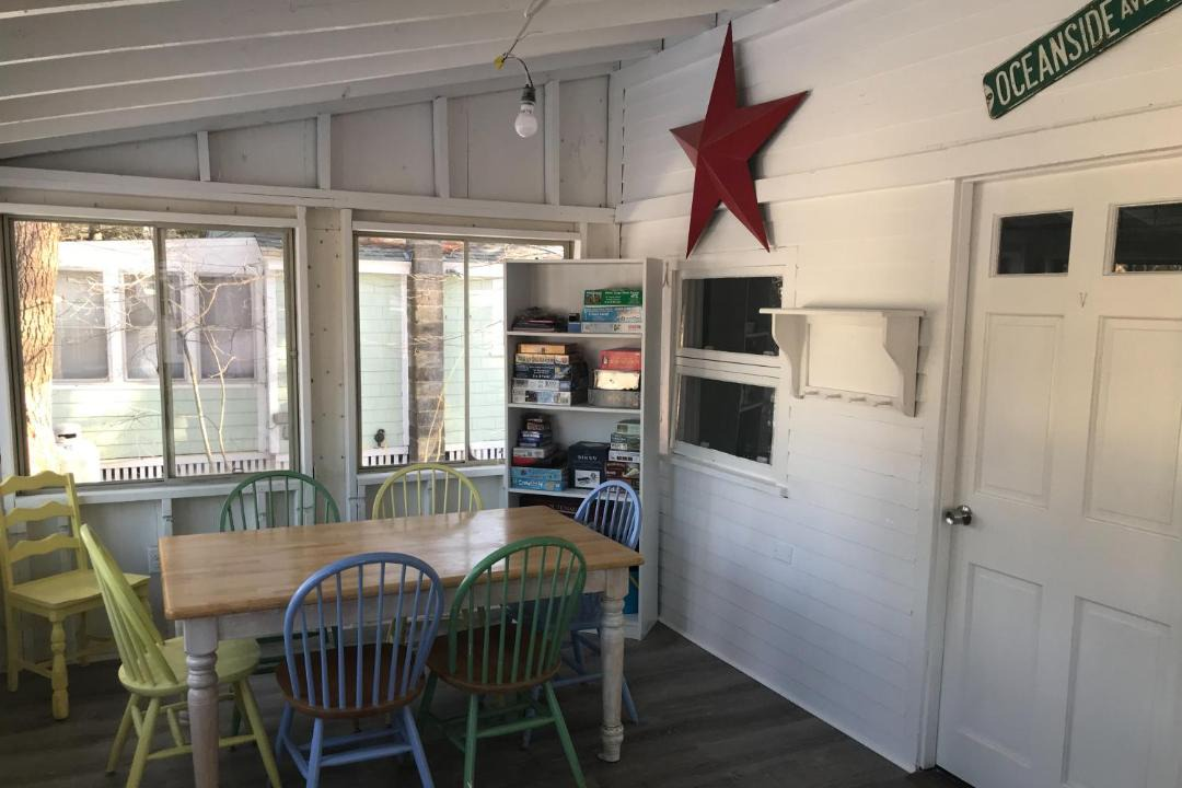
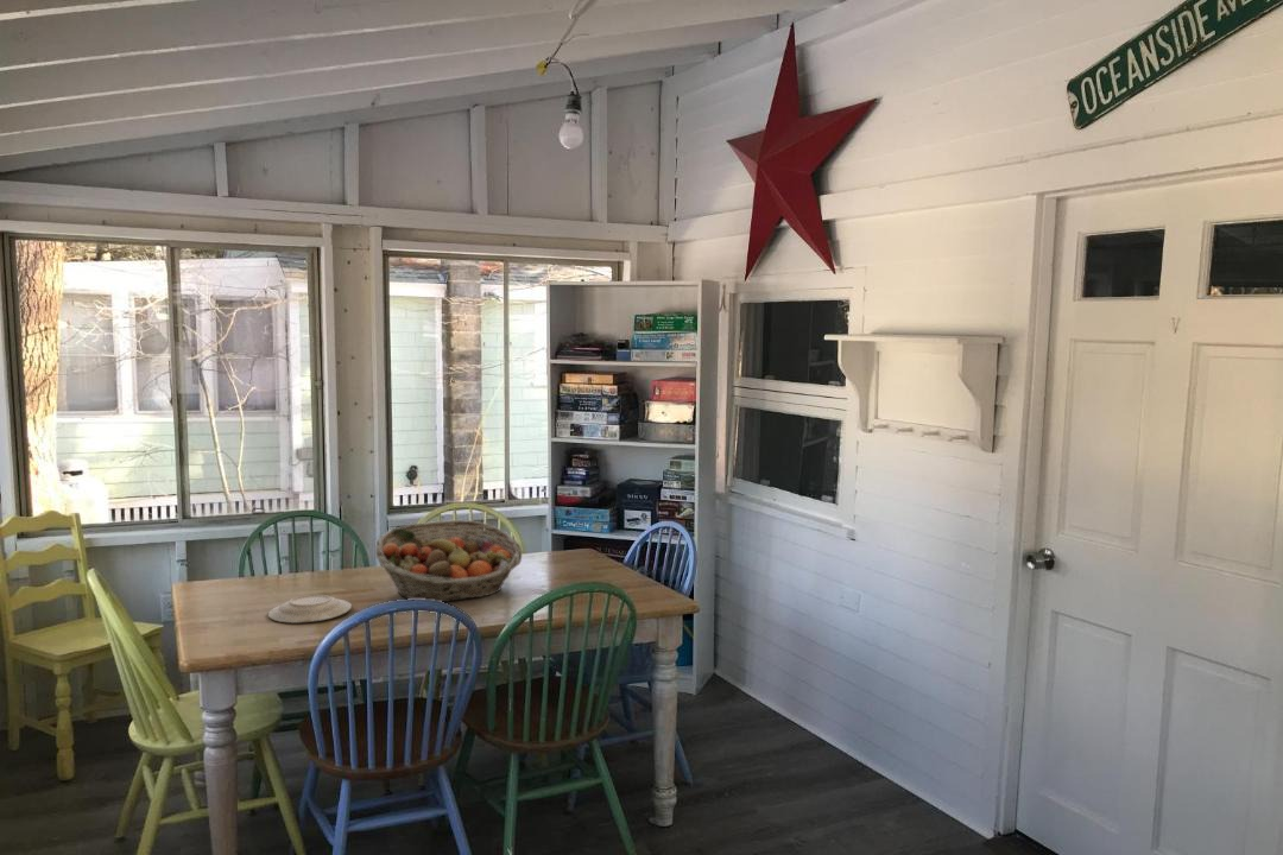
+ fruit basket [374,519,523,603]
+ plate [267,594,353,625]
